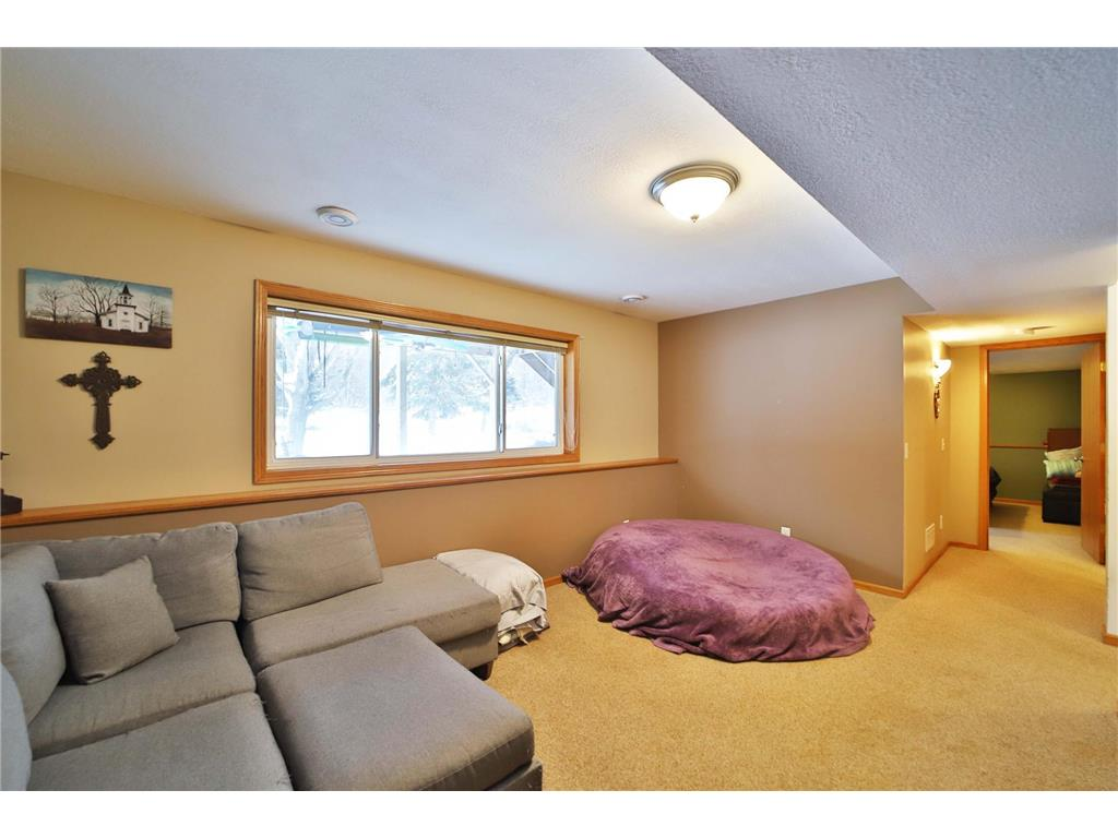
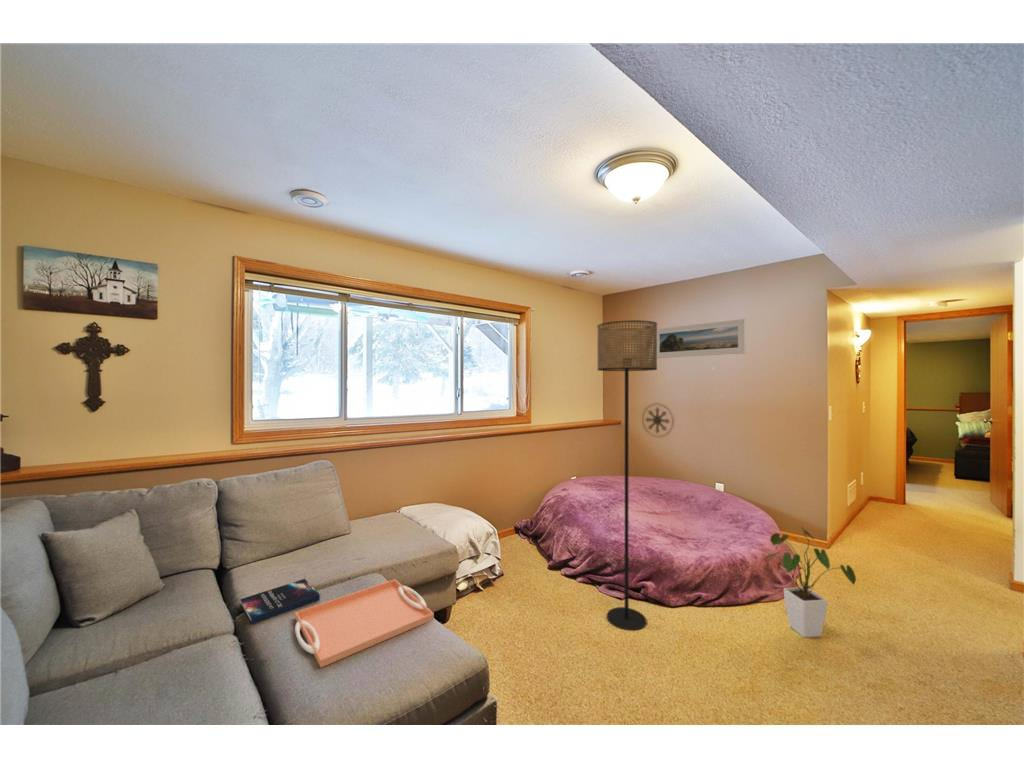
+ floor lamp [596,319,658,631]
+ serving tray [294,578,435,669]
+ medallion [641,403,675,438]
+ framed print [656,318,746,359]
+ house plant [761,526,857,638]
+ hardback book [240,578,321,626]
